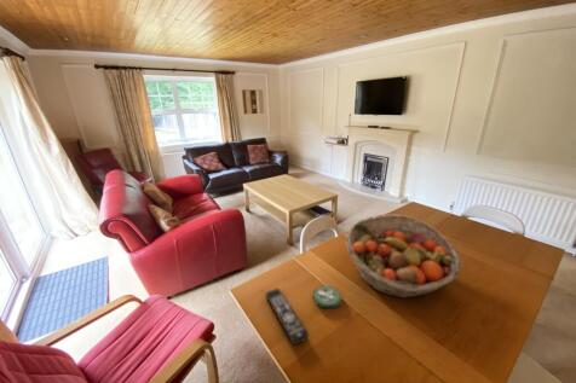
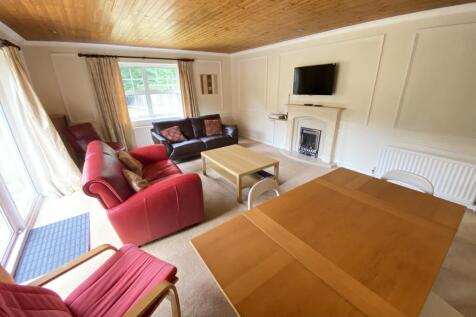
- coaster [312,285,342,309]
- fruit basket [345,213,463,300]
- remote control [264,288,310,346]
